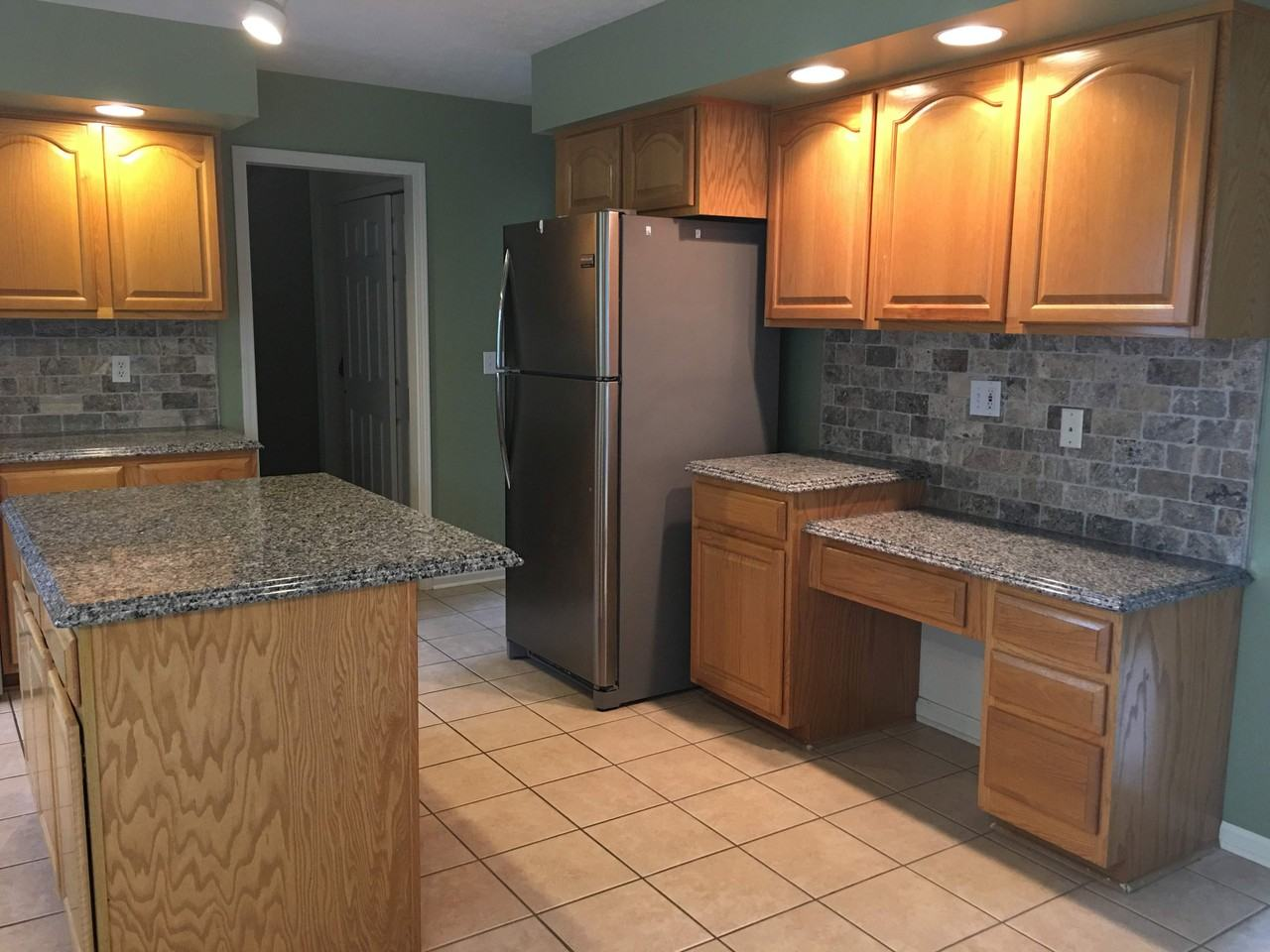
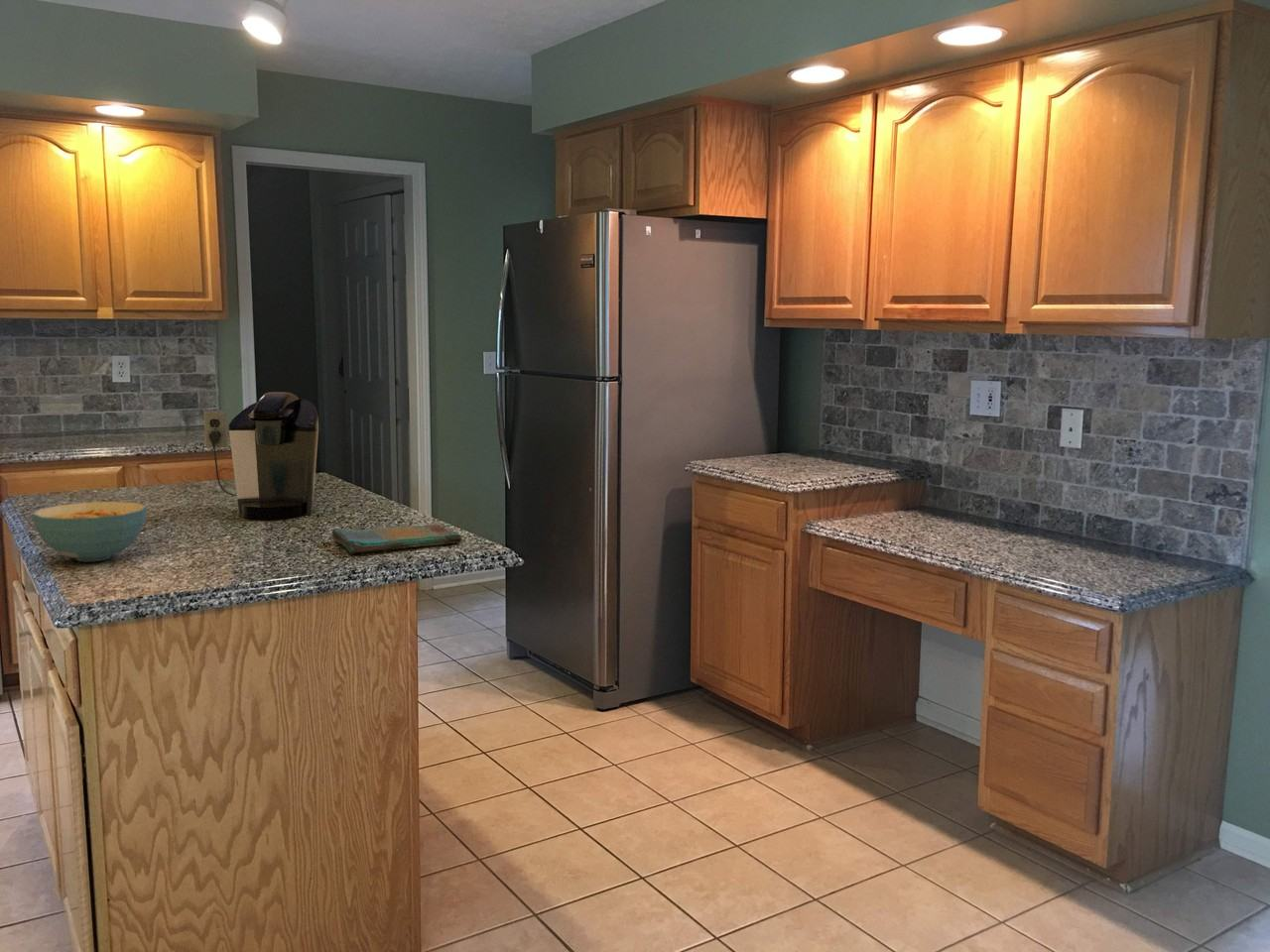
+ dish towel [331,523,463,553]
+ cereal bowl [31,501,148,562]
+ coffee maker [203,391,319,521]
